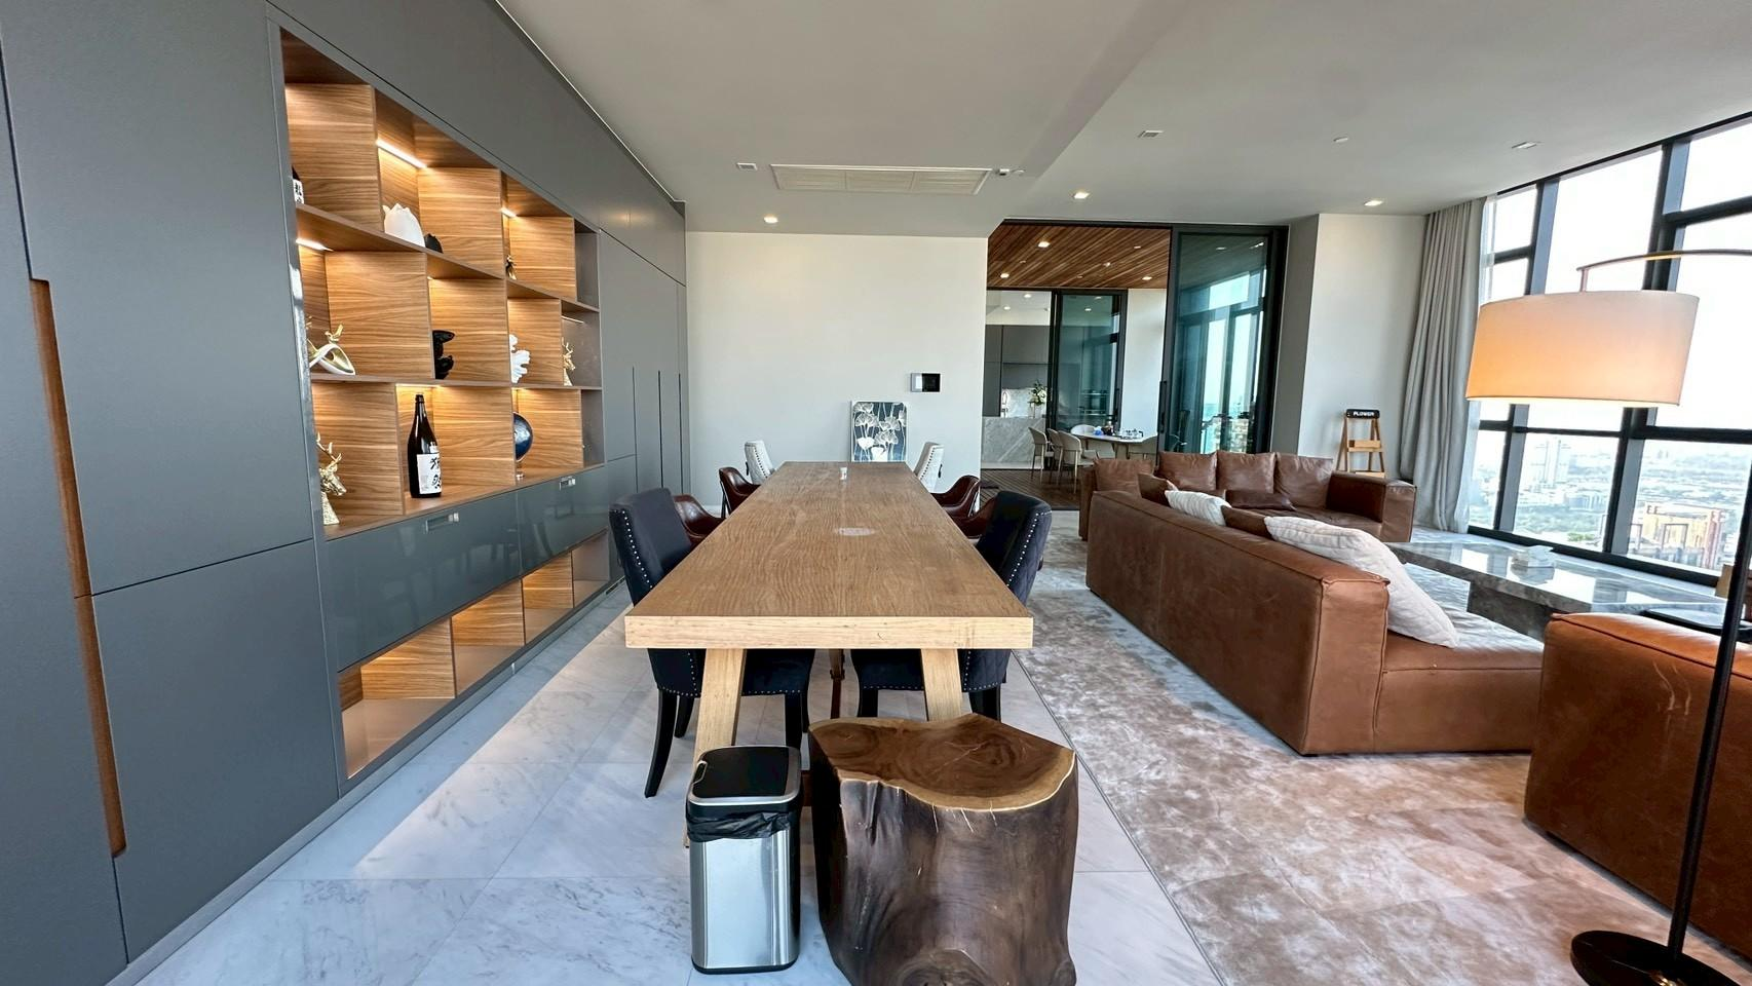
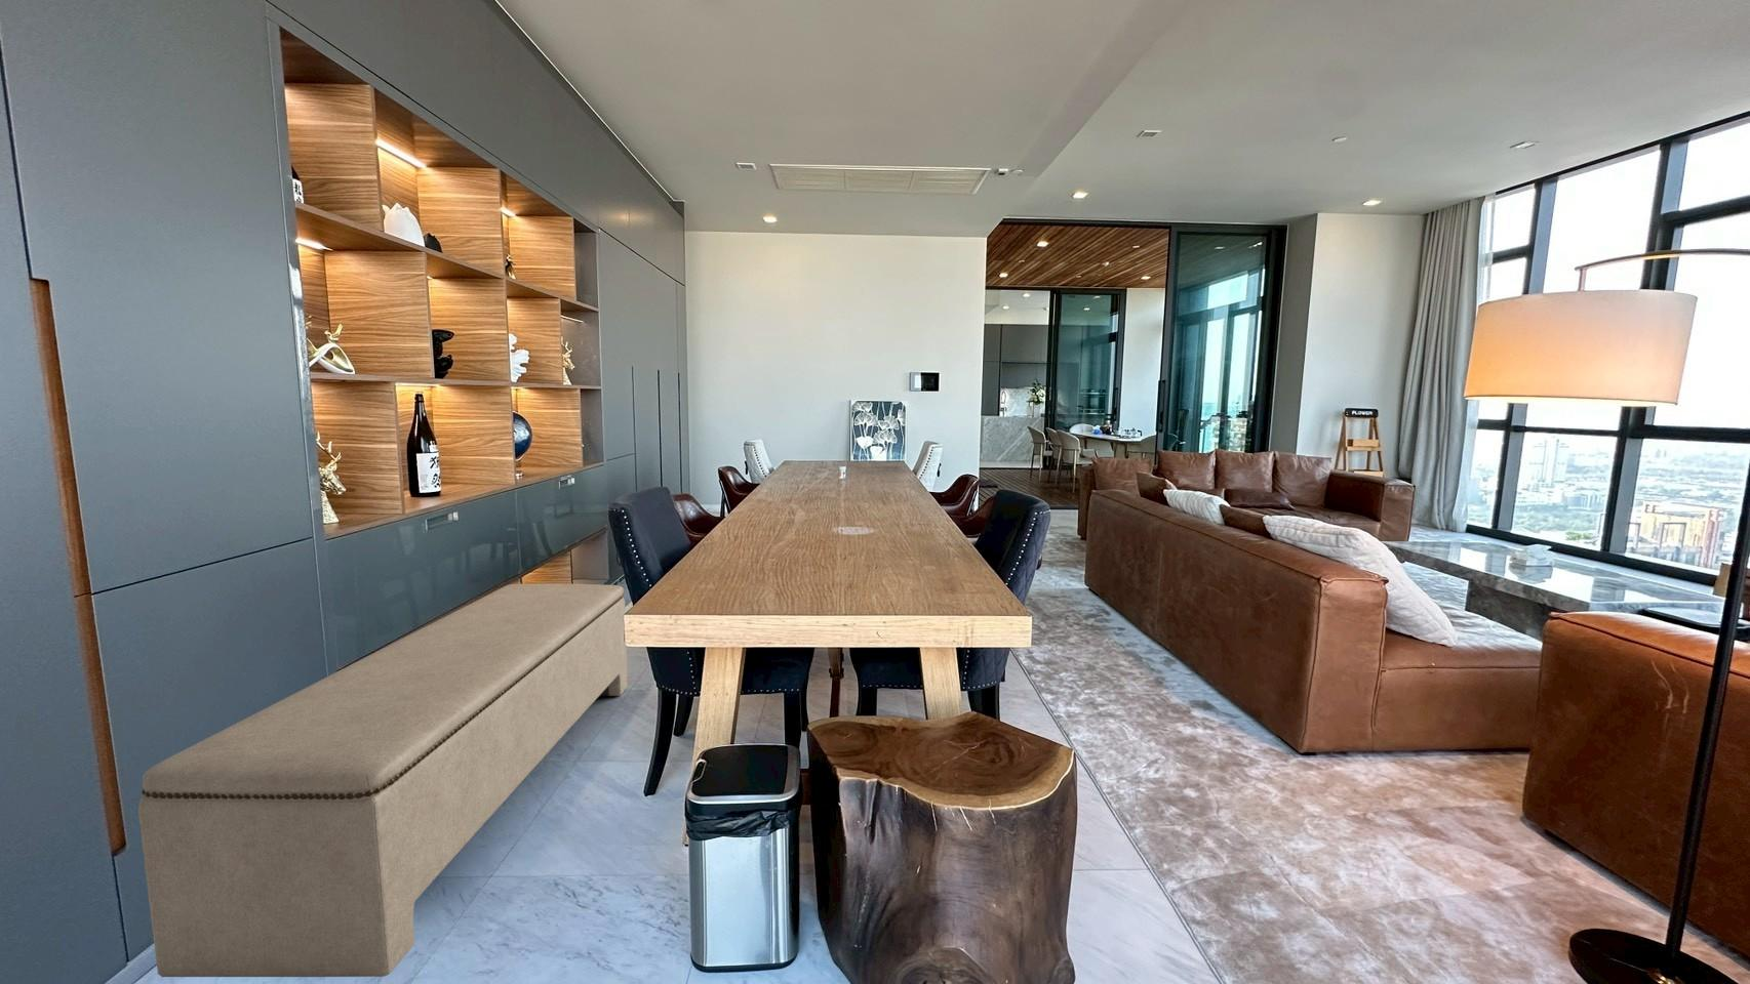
+ bench [137,583,627,978]
